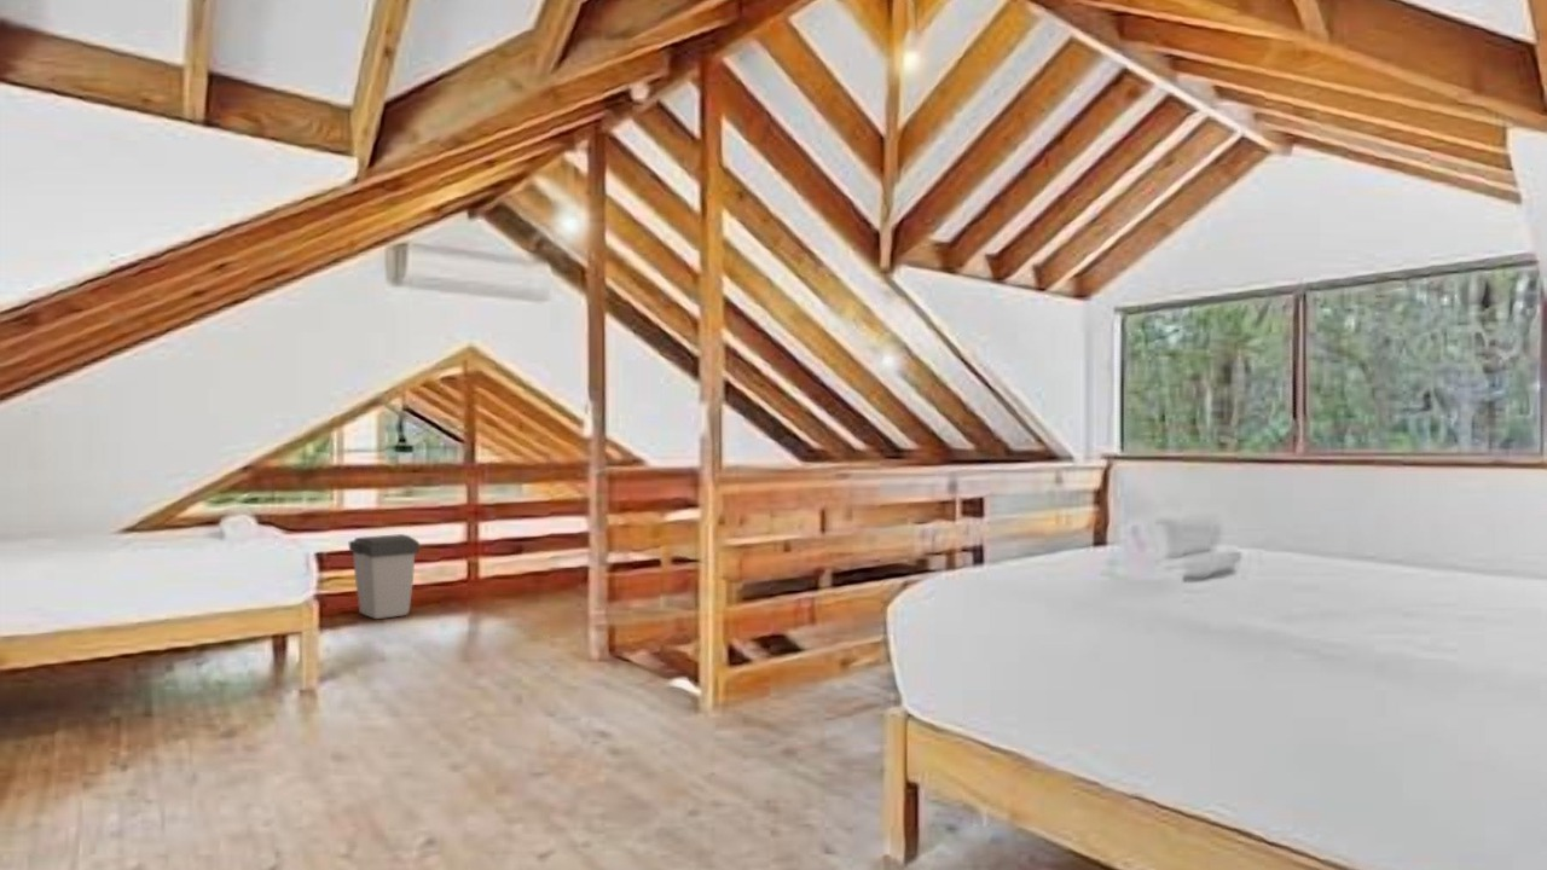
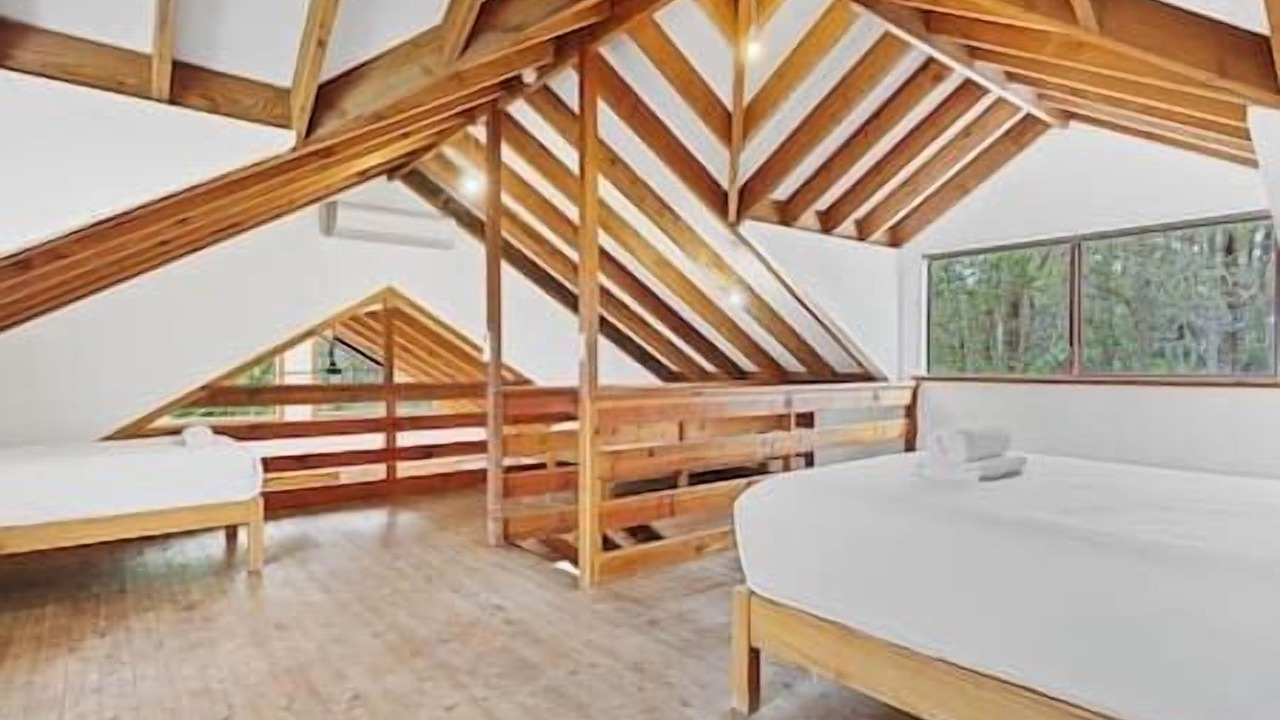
- trash can [348,533,421,620]
